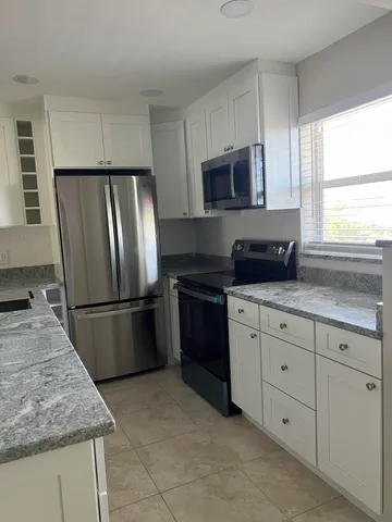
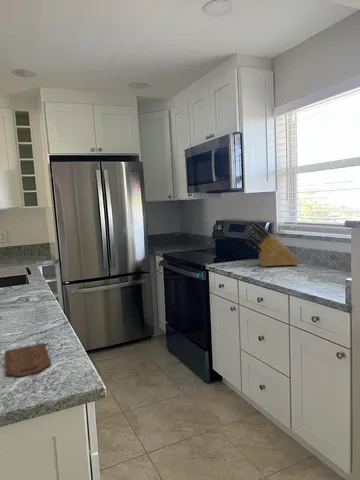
+ cutting board [4,342,52,378]
+ knife block [244,220,301,268]
